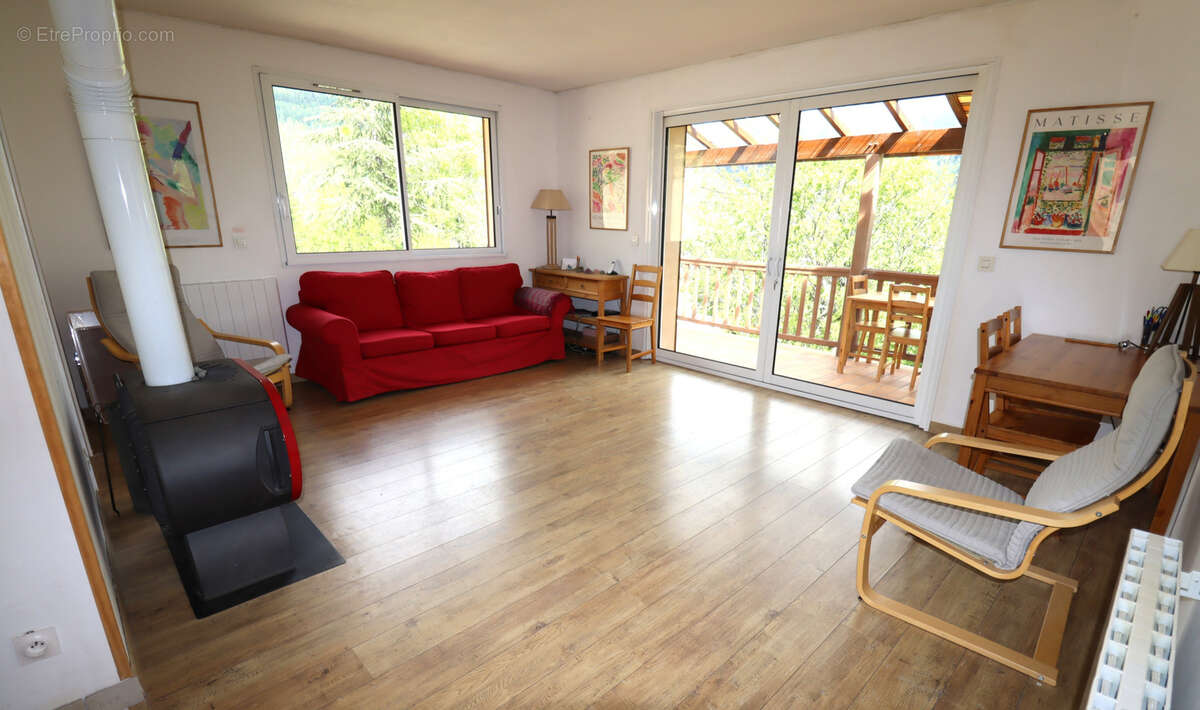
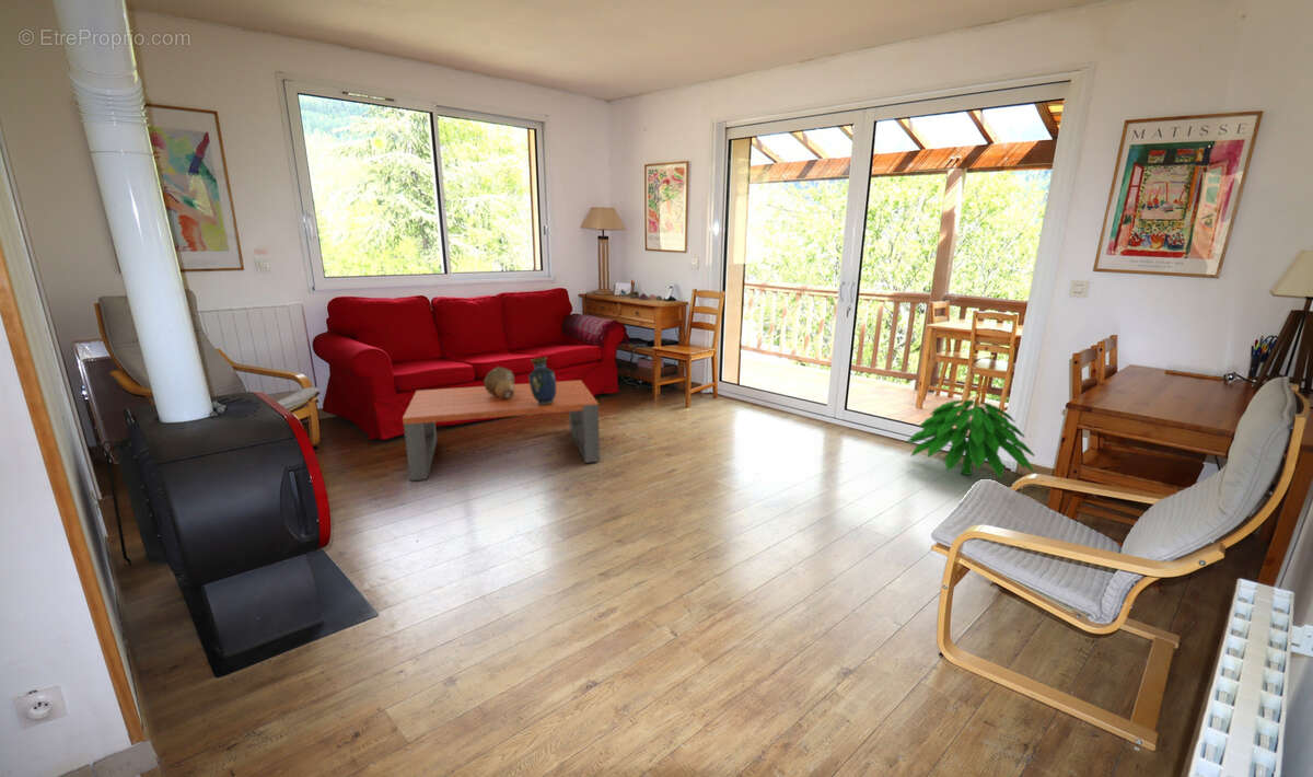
+ indoor plant [905,393,1036,479]
+ coffee table [402,379,601,482]
+ decorative bowl [483,366,515,399]
+ vase [527,357,557,405]
